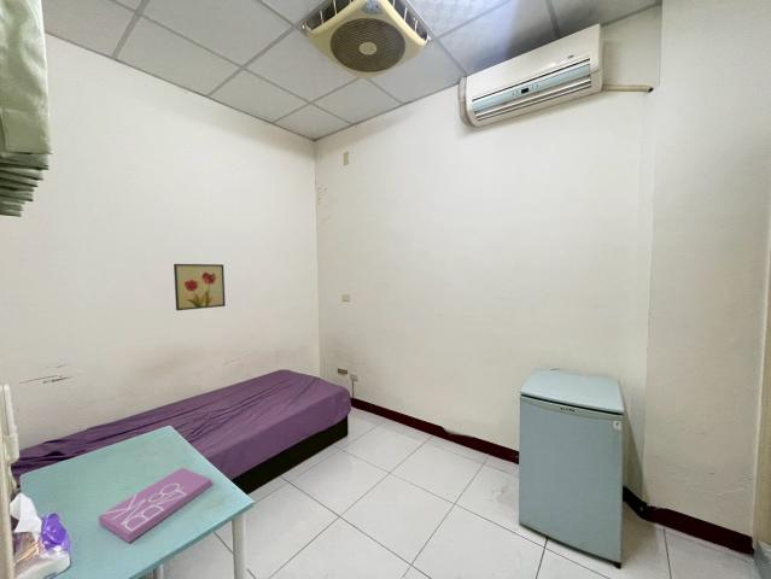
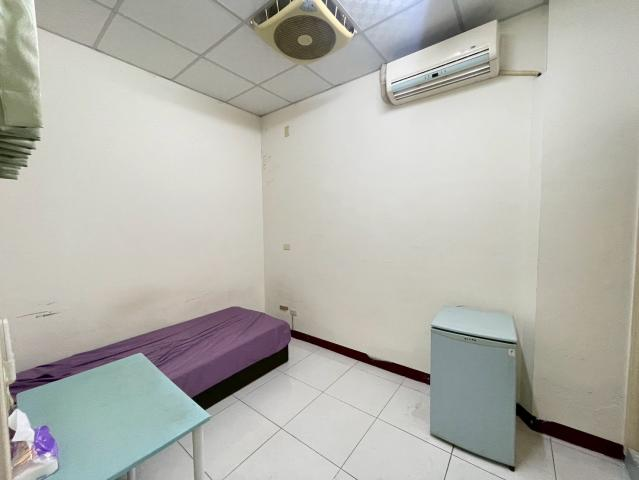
- book [98,467,212,544]
- wall art [173,263,227,311]
